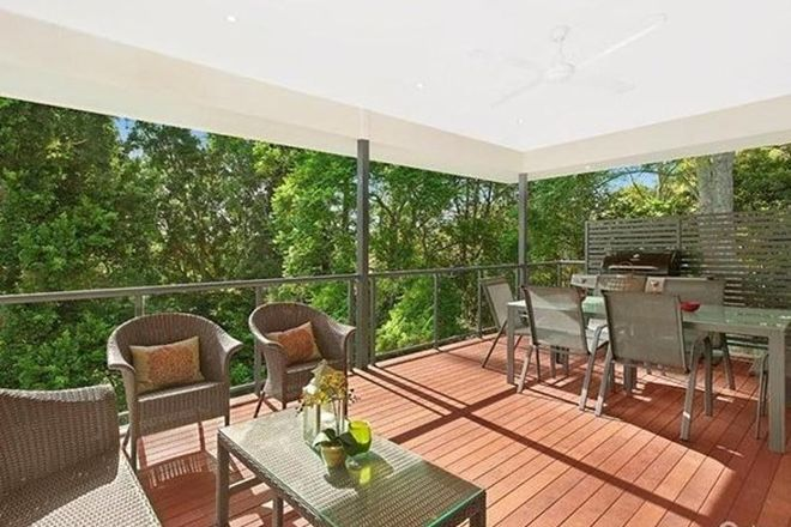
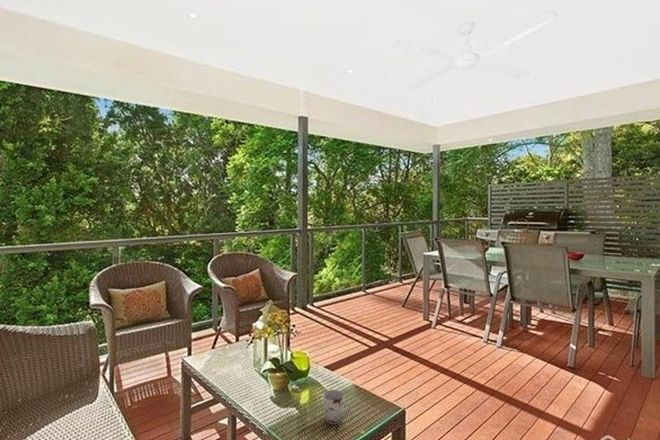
+ cup [322,389,352,425]
